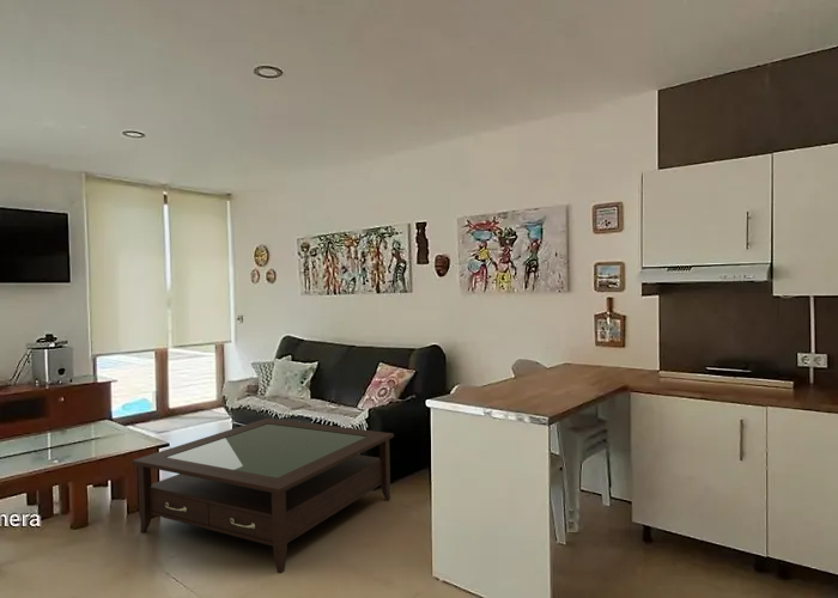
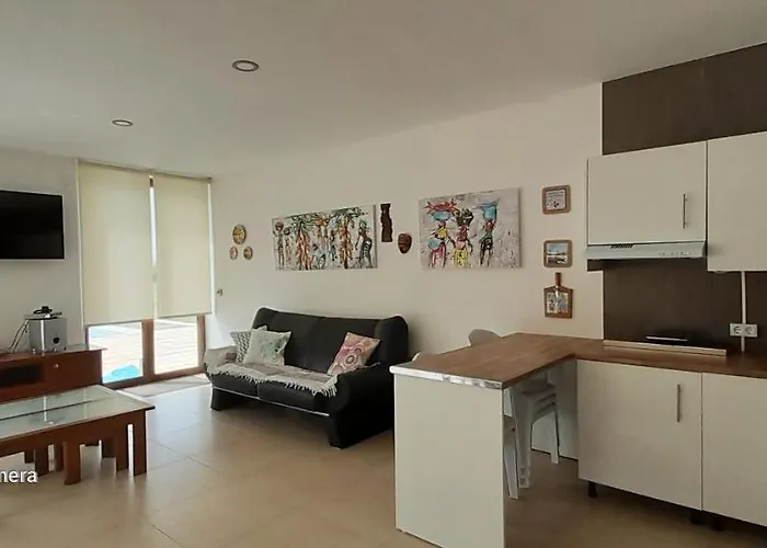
- coffee table [130,417,395,574]
